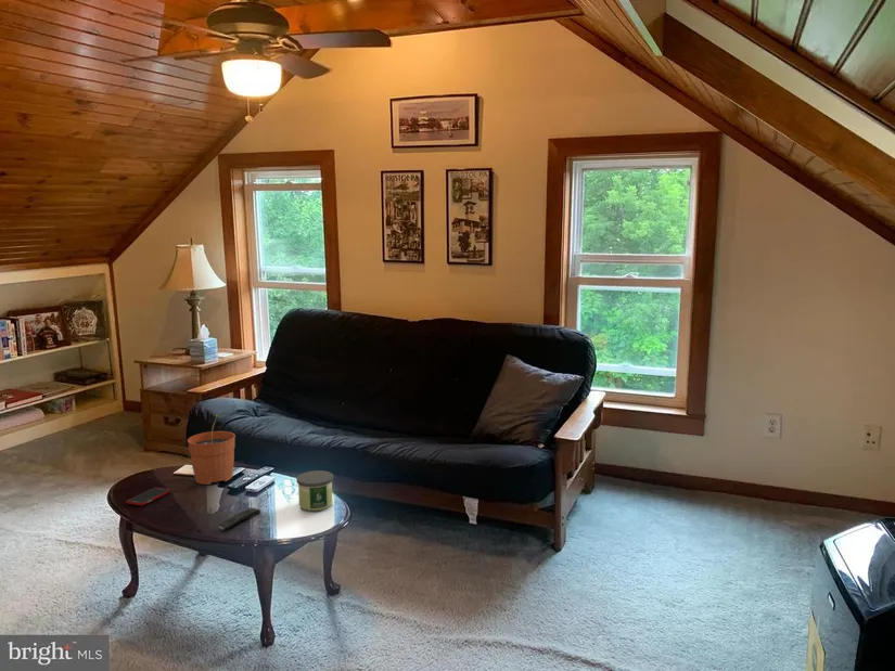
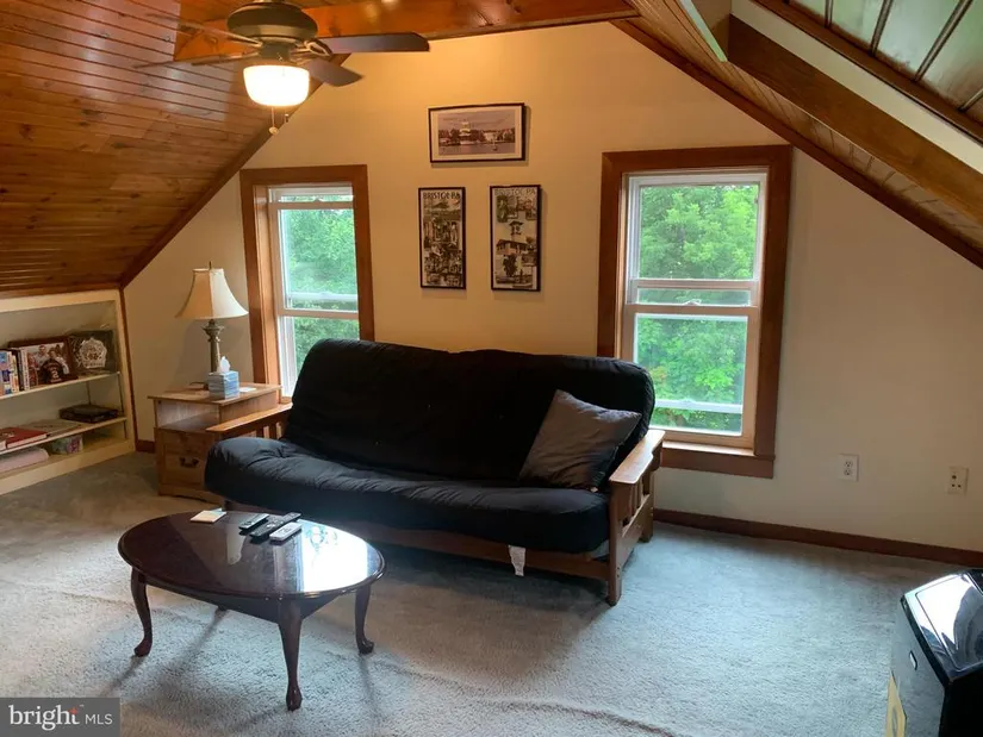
- remote control [218,506,261,531]
- cell phone [125,486,171,507]
- plant pot [187,413,236,486]
- candle [295,469,334,512]
